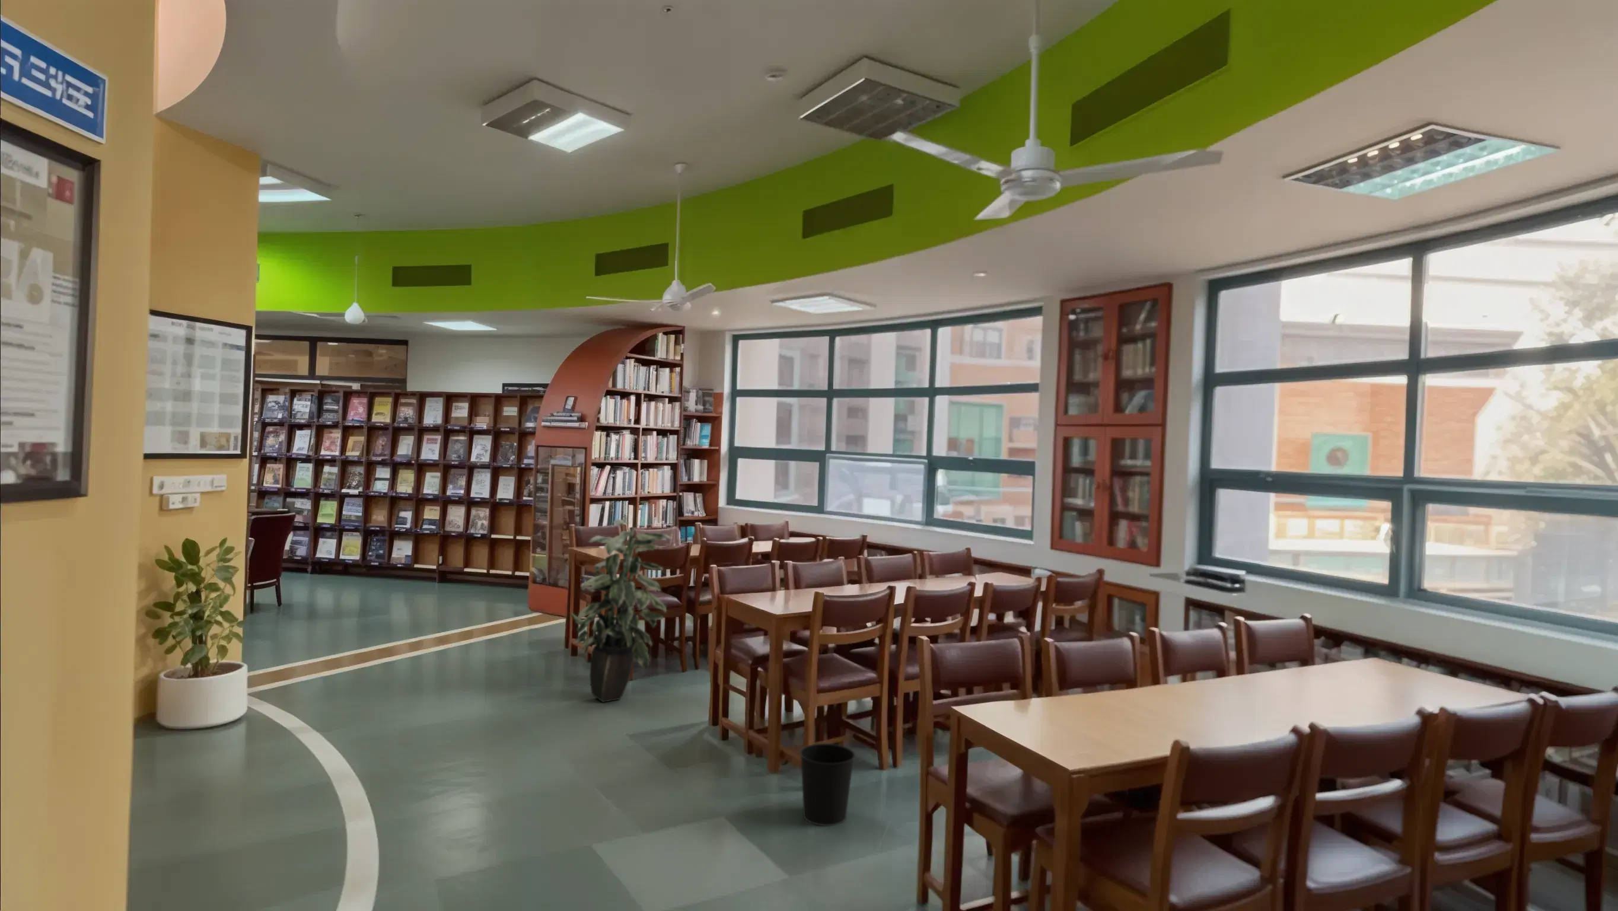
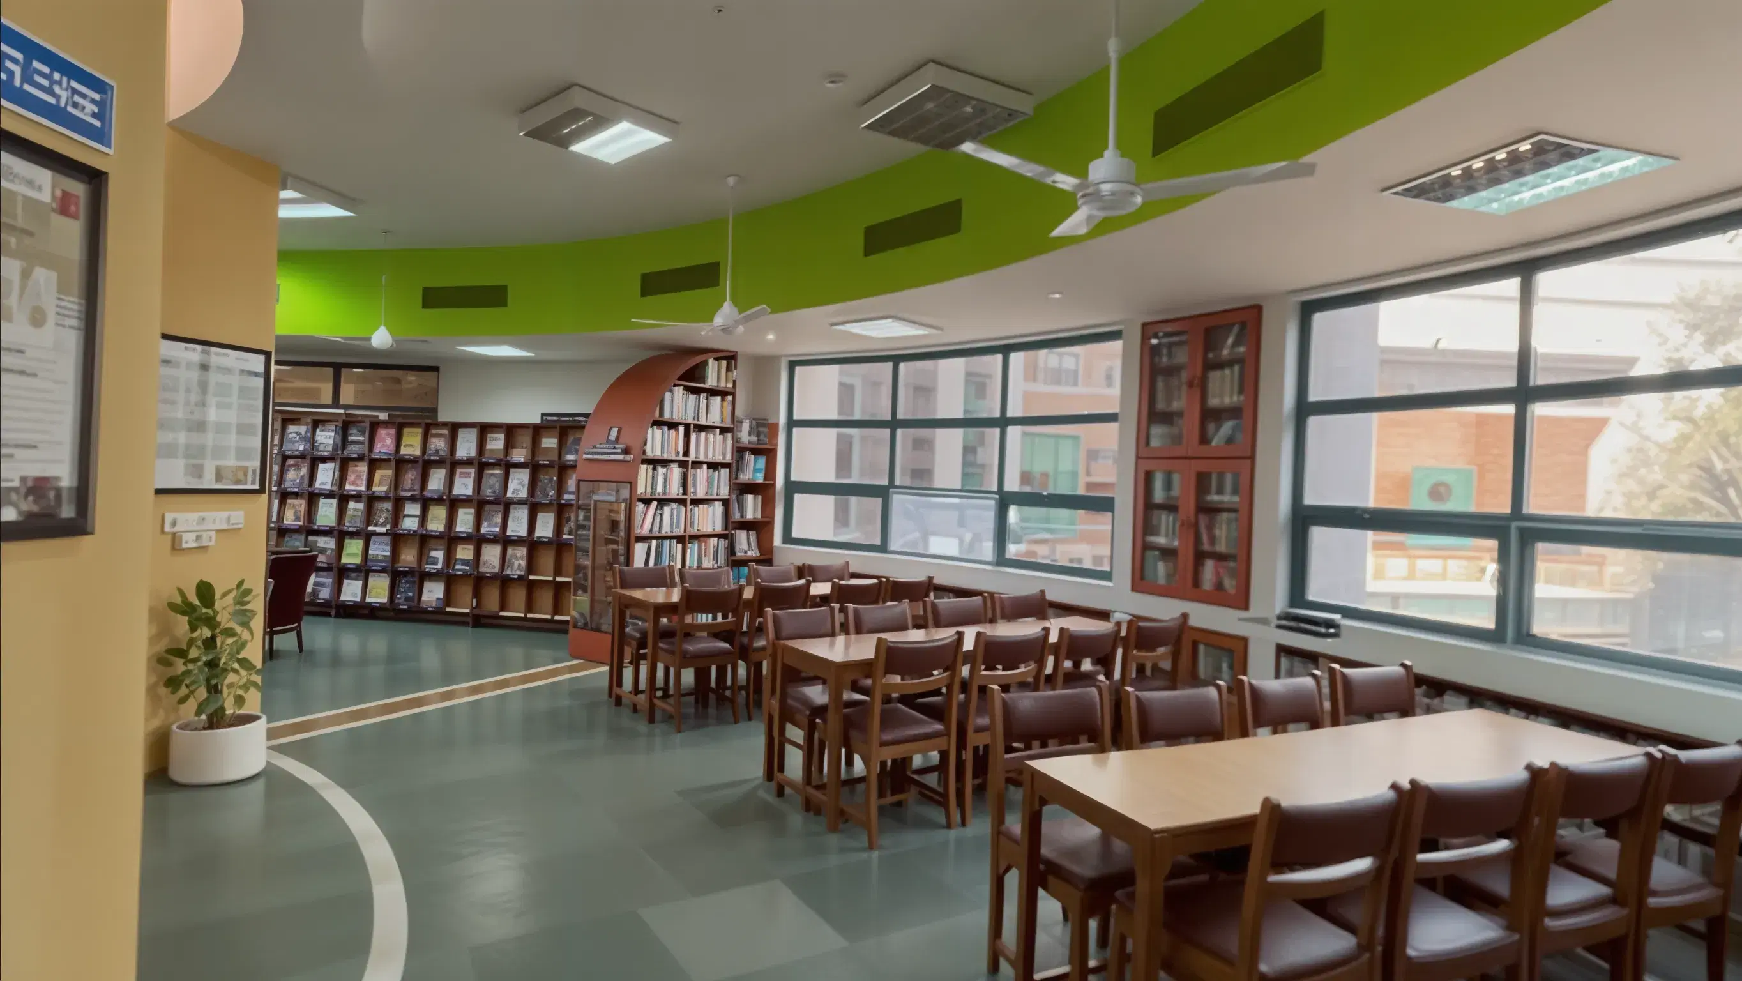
- wastebasket [799,743,856,827]
- indoor plant [569,519,671,703]
